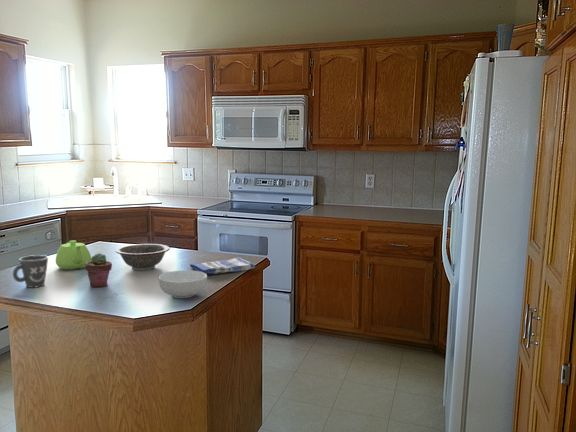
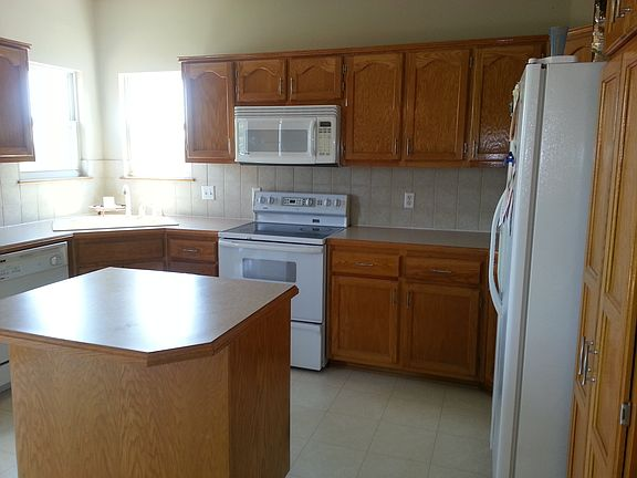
- dish towel [189,256,256,276]
- mug [12,254,49,289]
- teapot [55,239,92,271]
- cereal bowl [158,270,208,299]
- decorative bowl [115,243,171,272]
- potted succulent [85,252,113,288]
